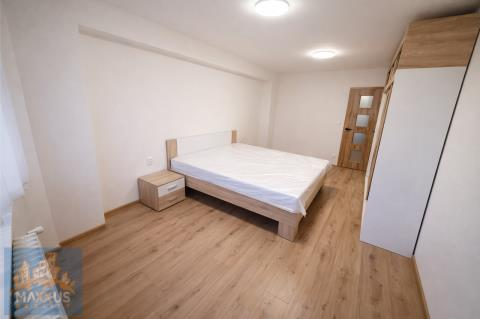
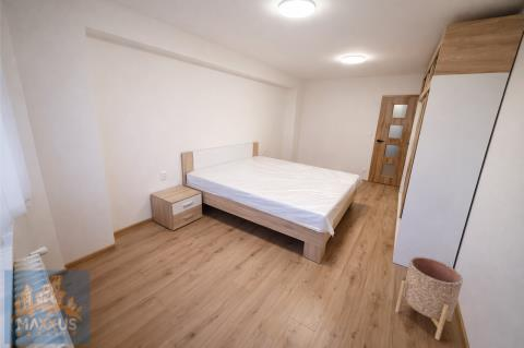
+ planter [394,255,464,341]
